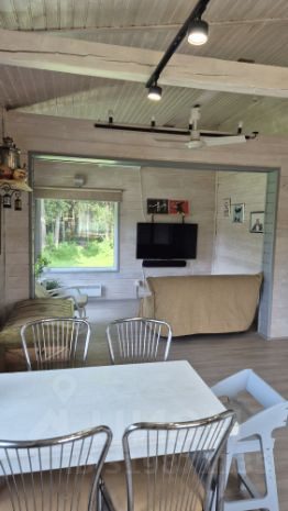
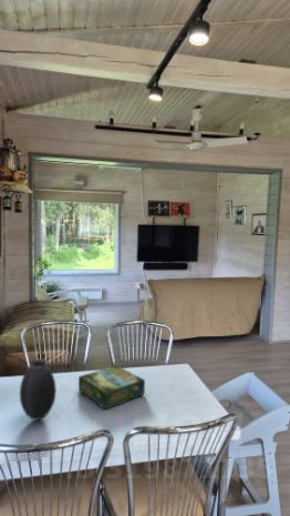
+ board game [77,364,146,411]
+ vase [19,358,58,422]
